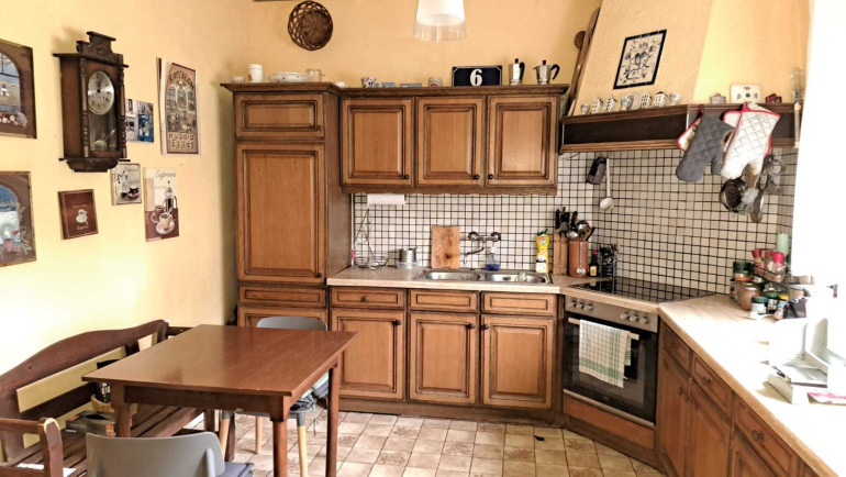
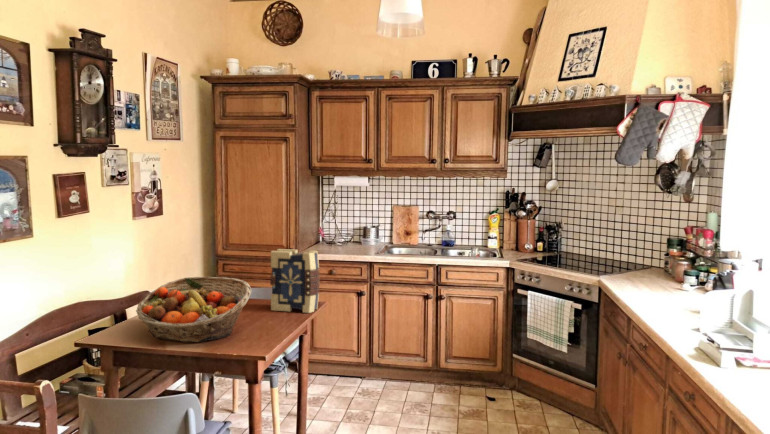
+ fruit basket [135,276,252,343]
+ book [269,248,321,314]
